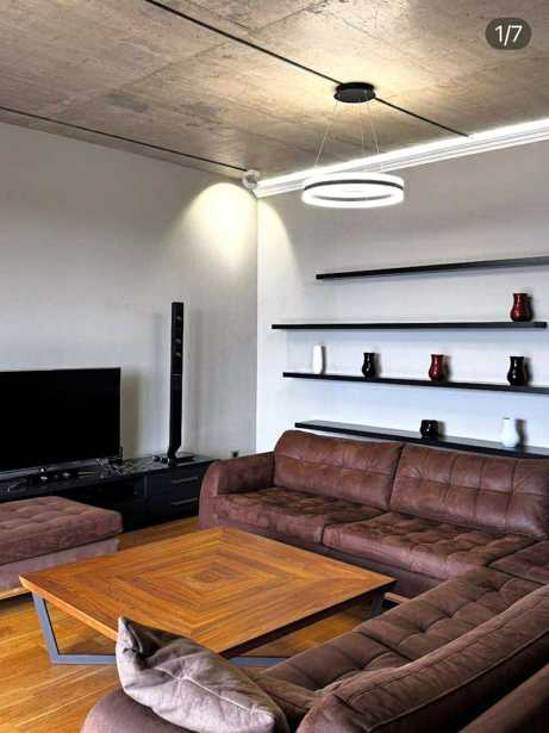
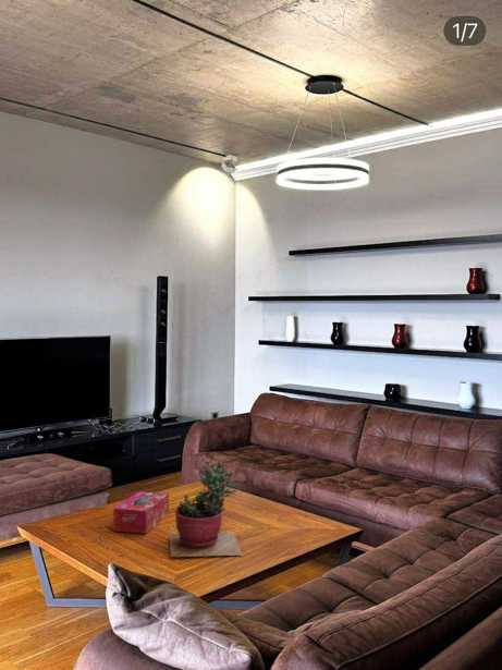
+ tissue box [112,490,170,535]
+ succulent plant [168,460,243,558]
